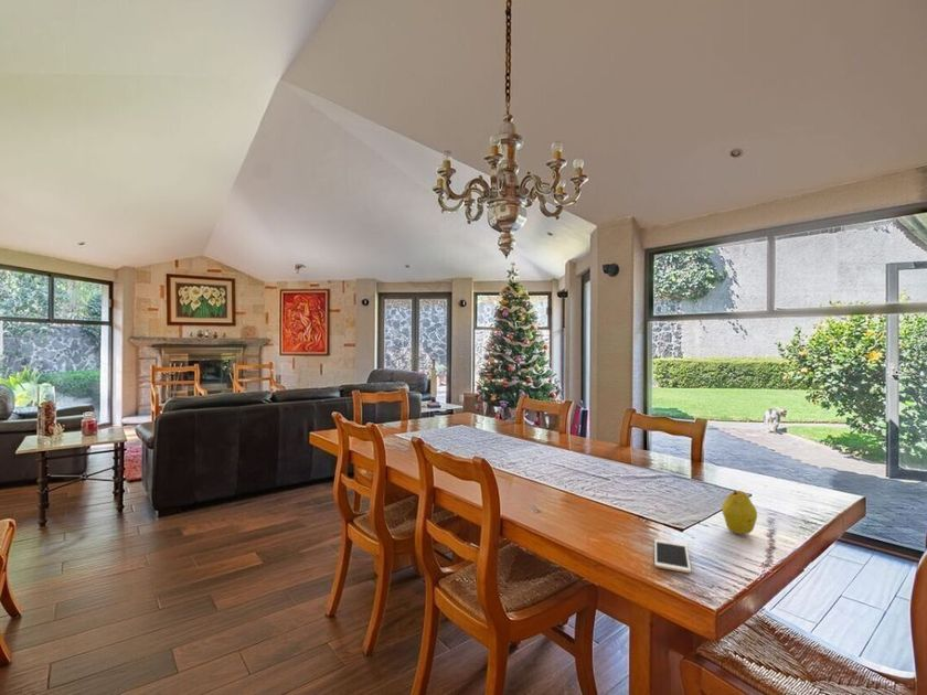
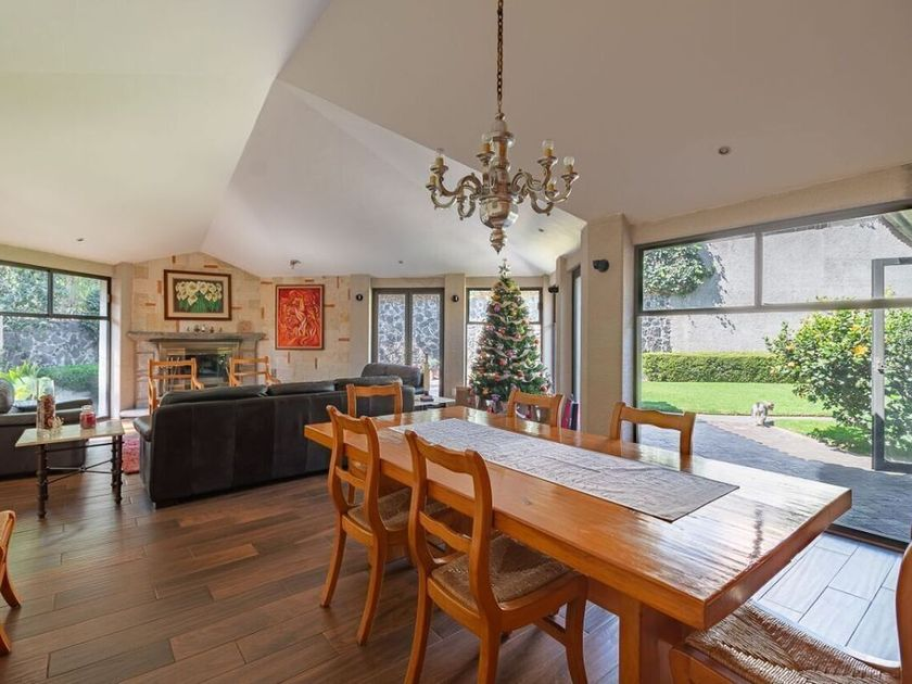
- cell phone [653,538,692,574]
- fruit [721,490,758,535]
